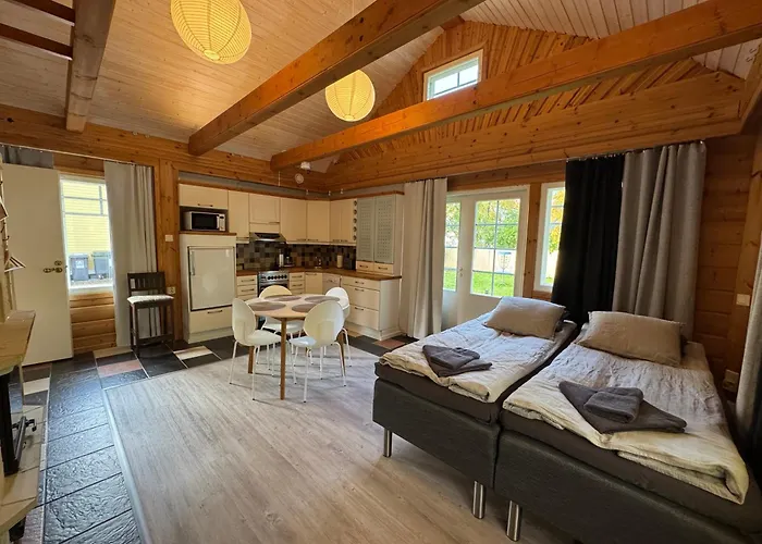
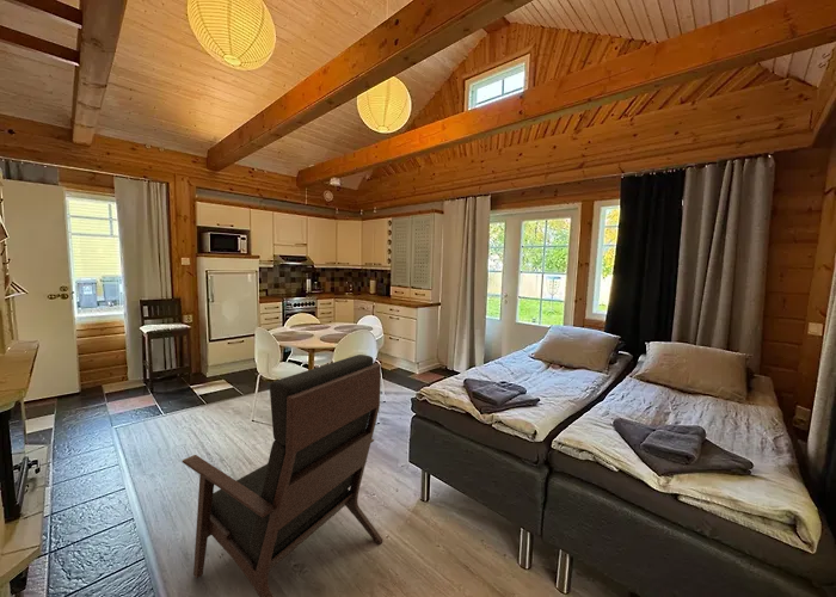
+ lounge chair [182,353,385,597]
